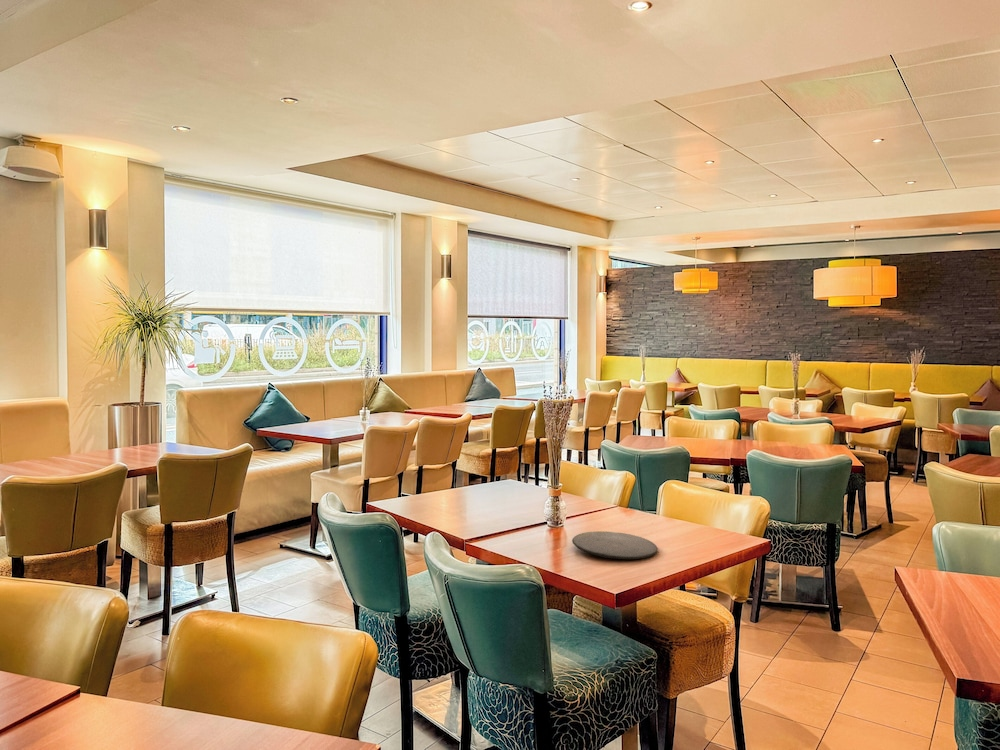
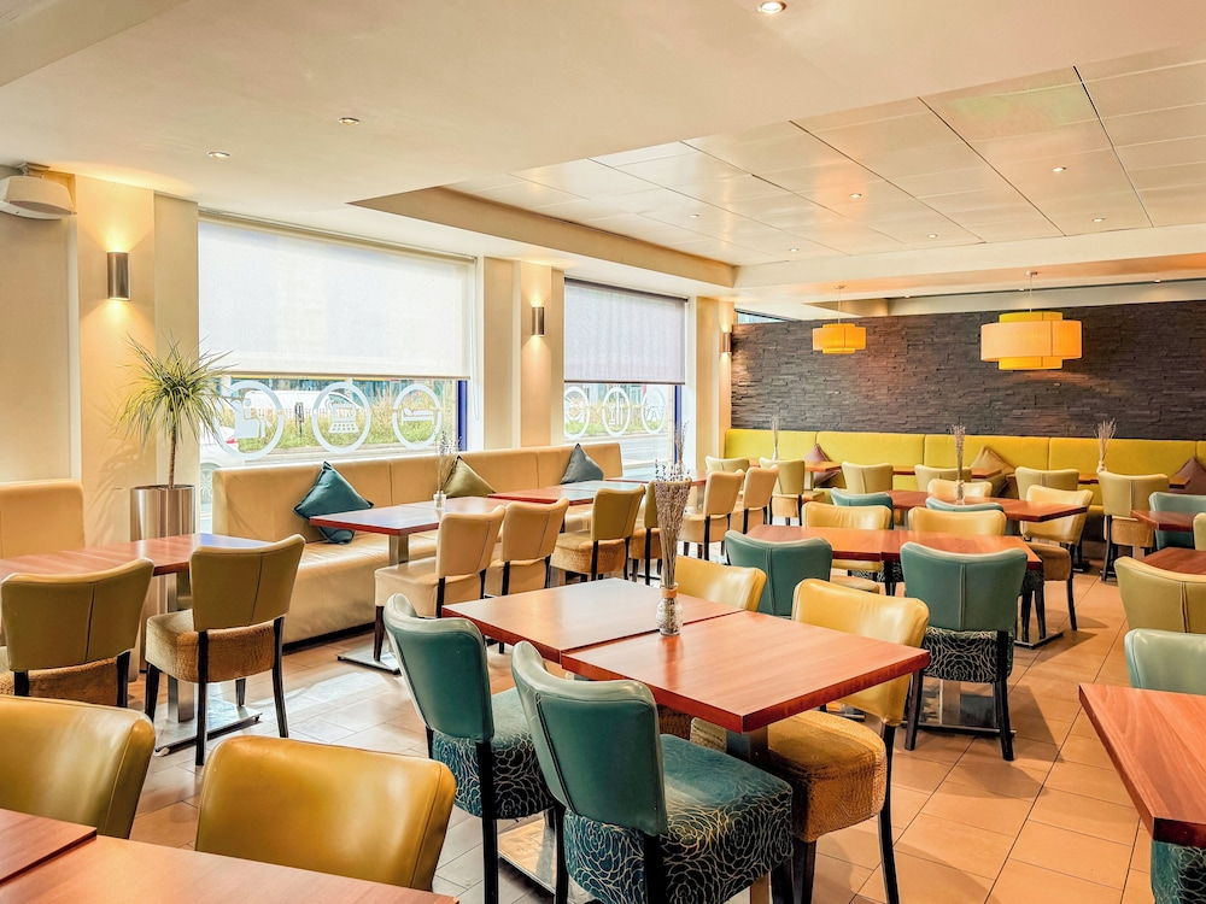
- plate [571,530,659,560]
